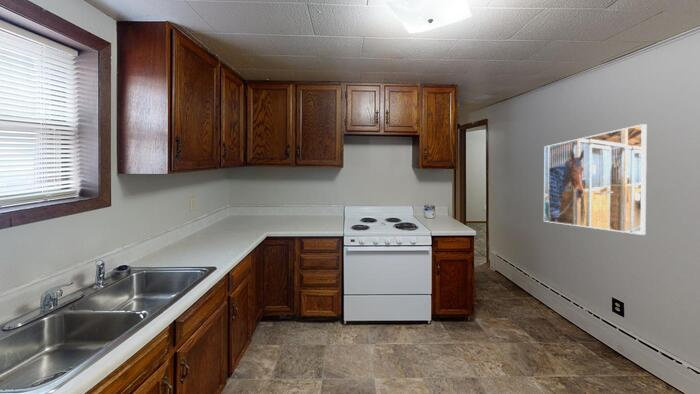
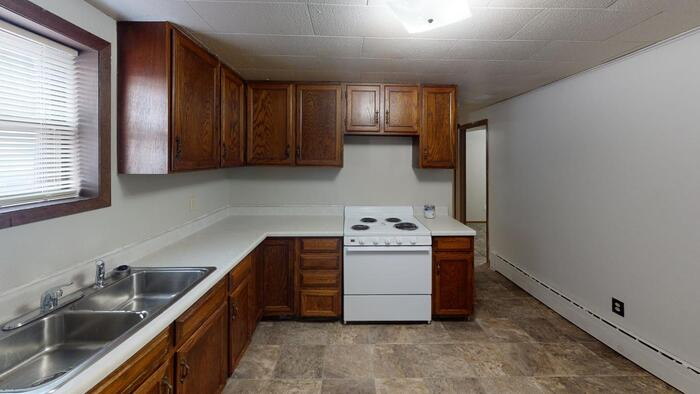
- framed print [543,123,648,236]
